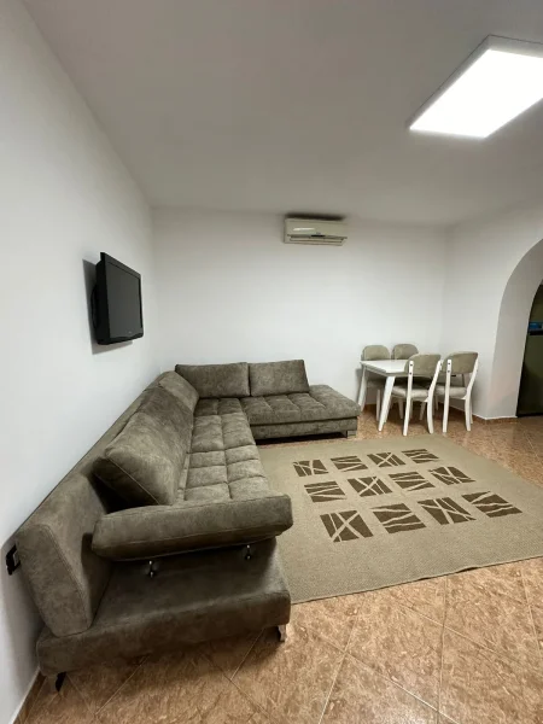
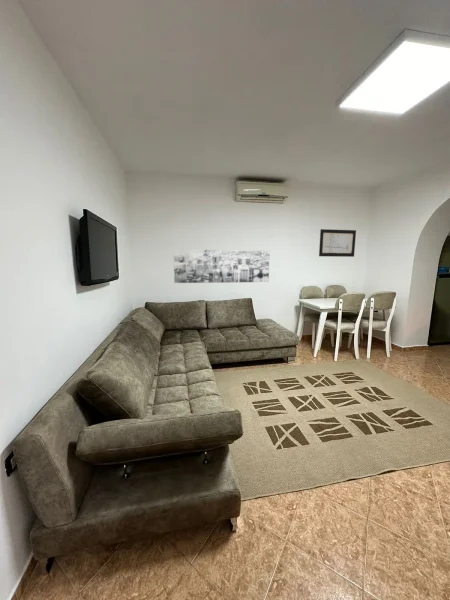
+ wall art [318,228,357,258]
+ wall art [172,248,271,284]
